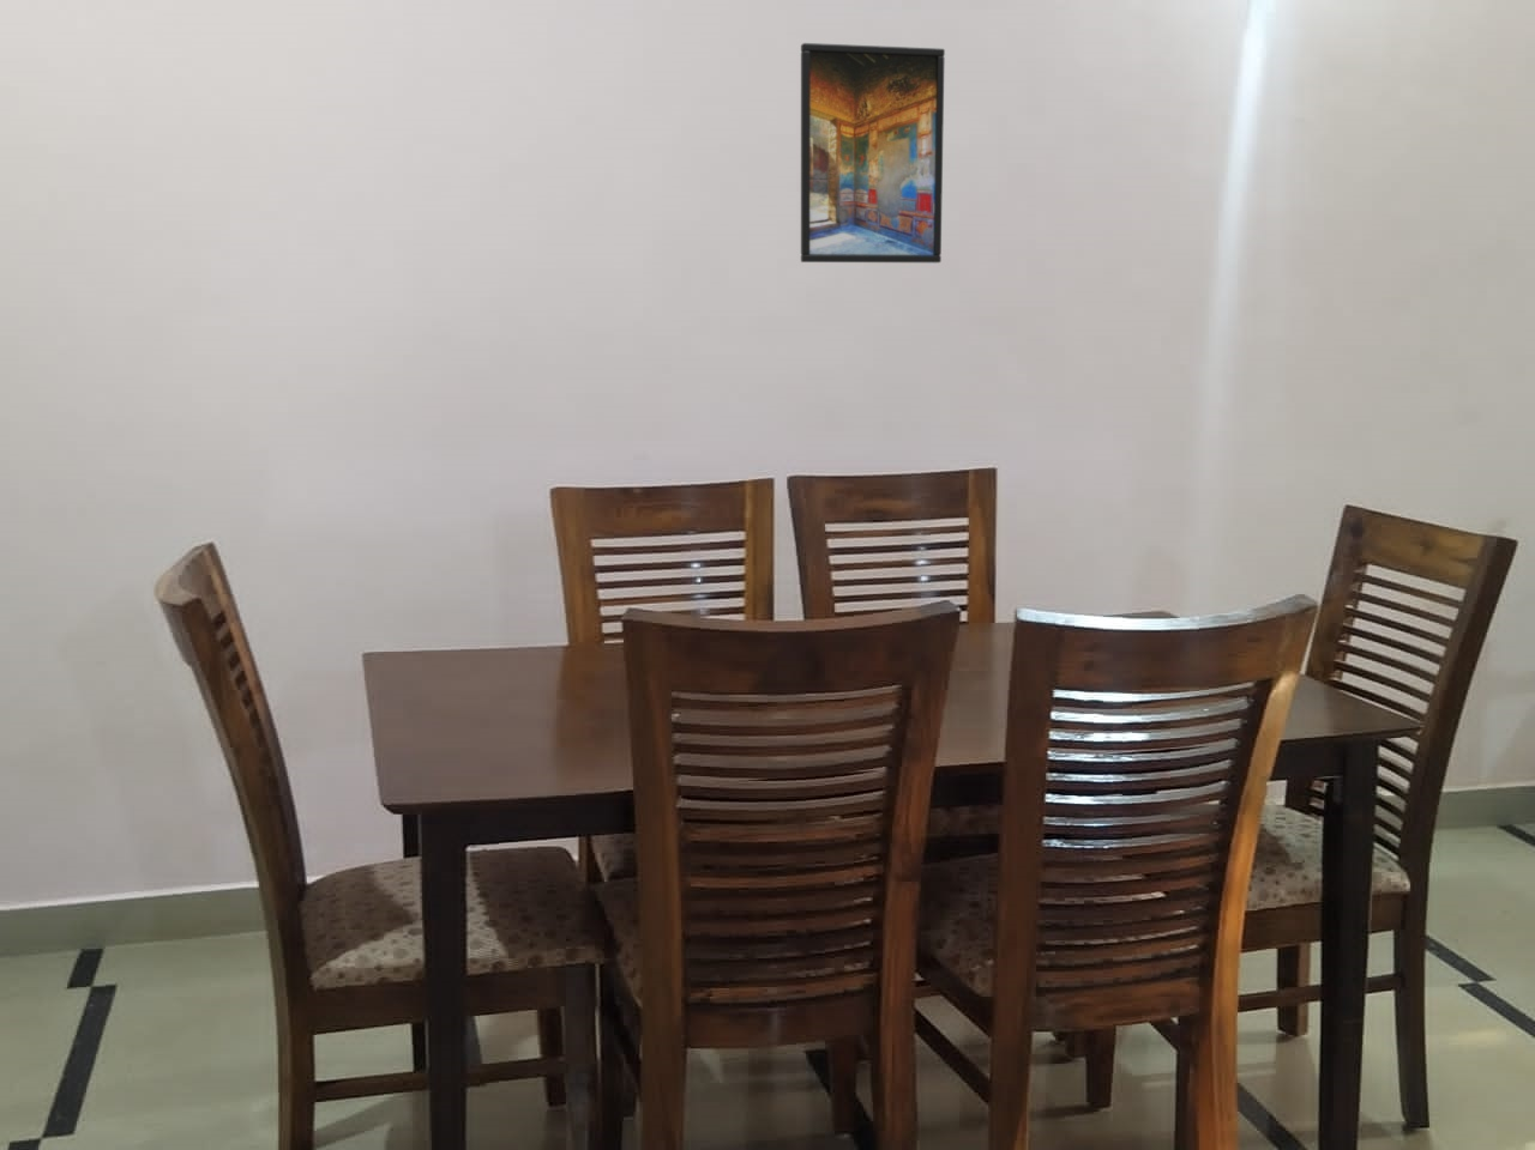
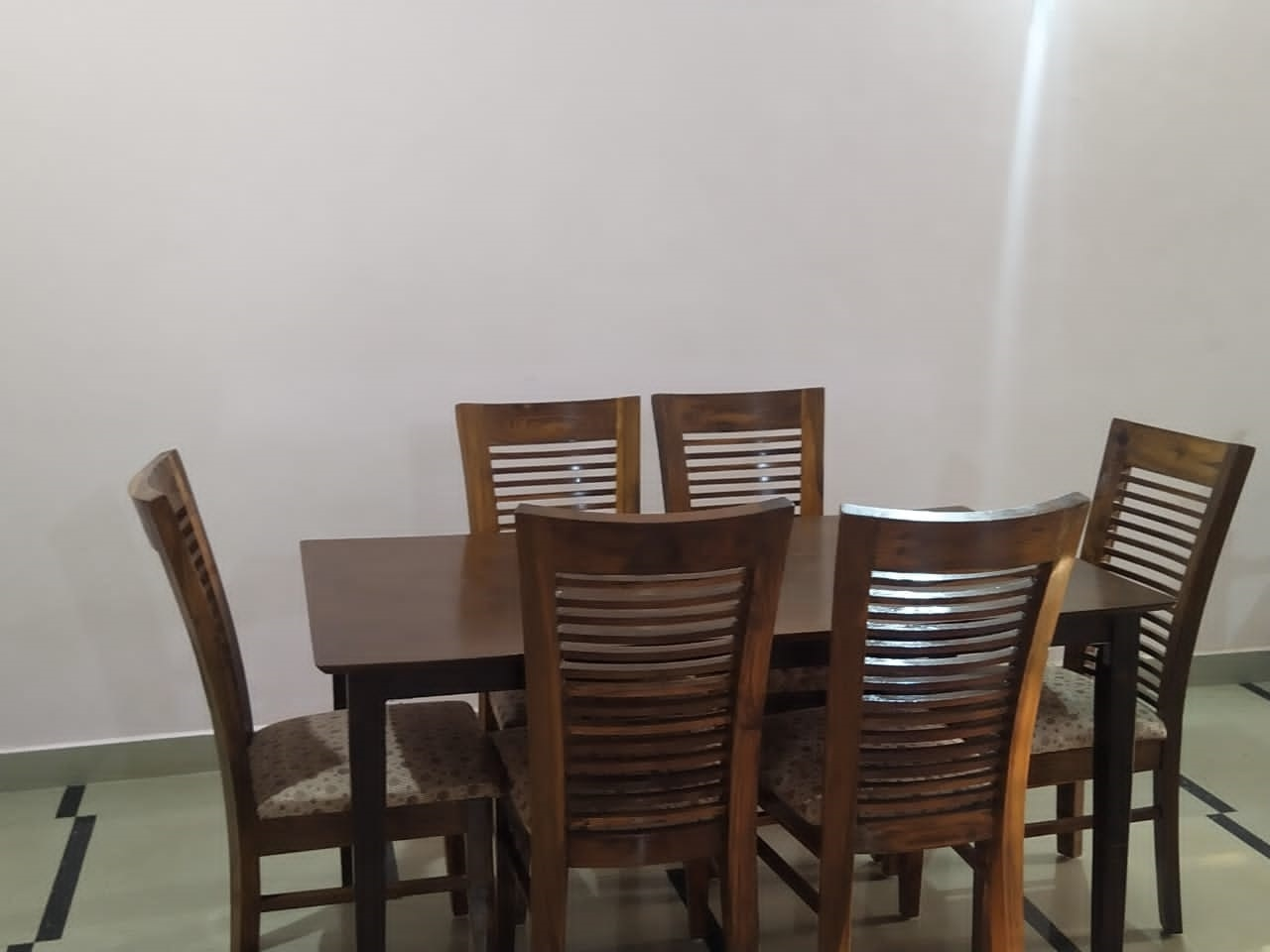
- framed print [800,42,946,263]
